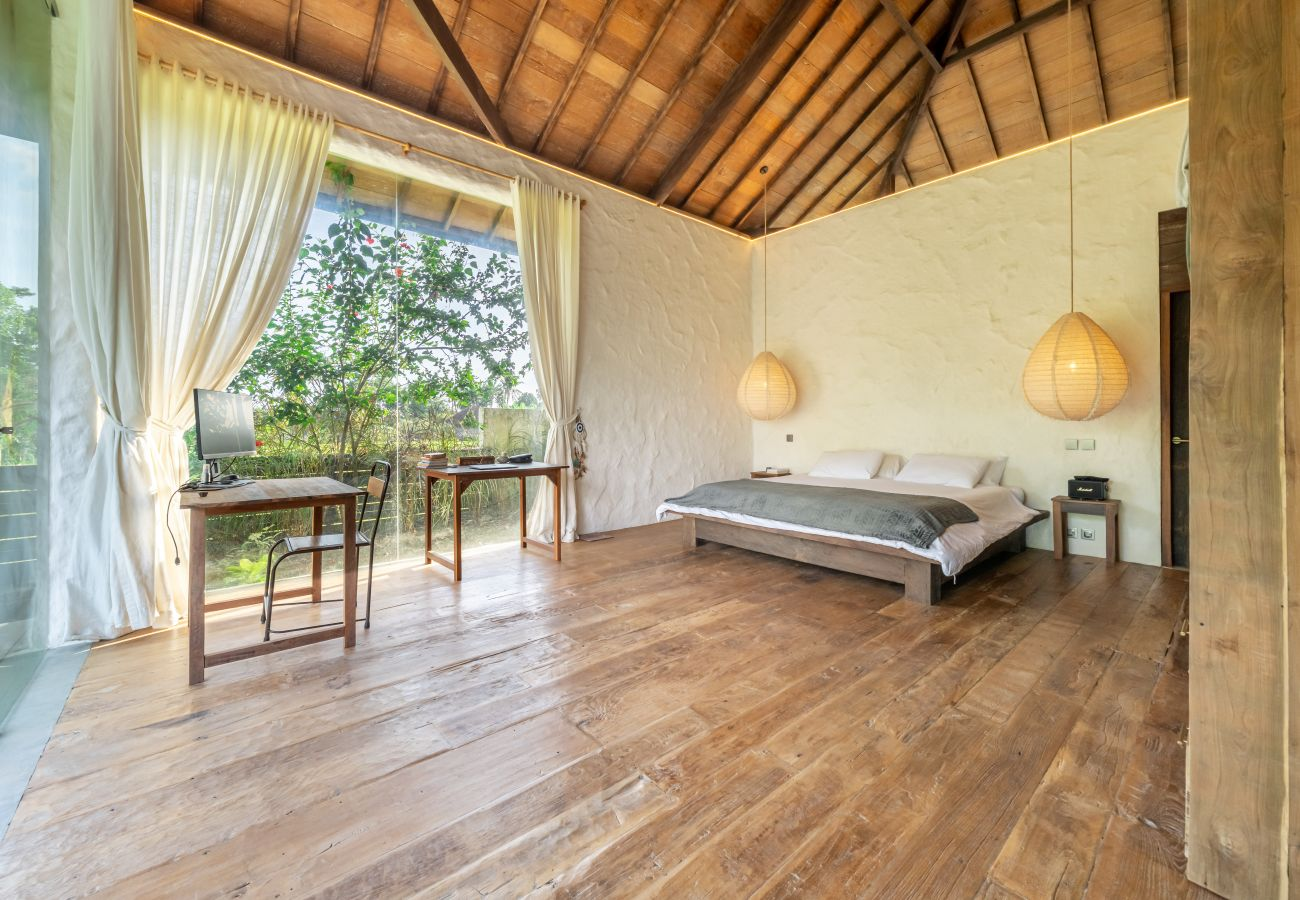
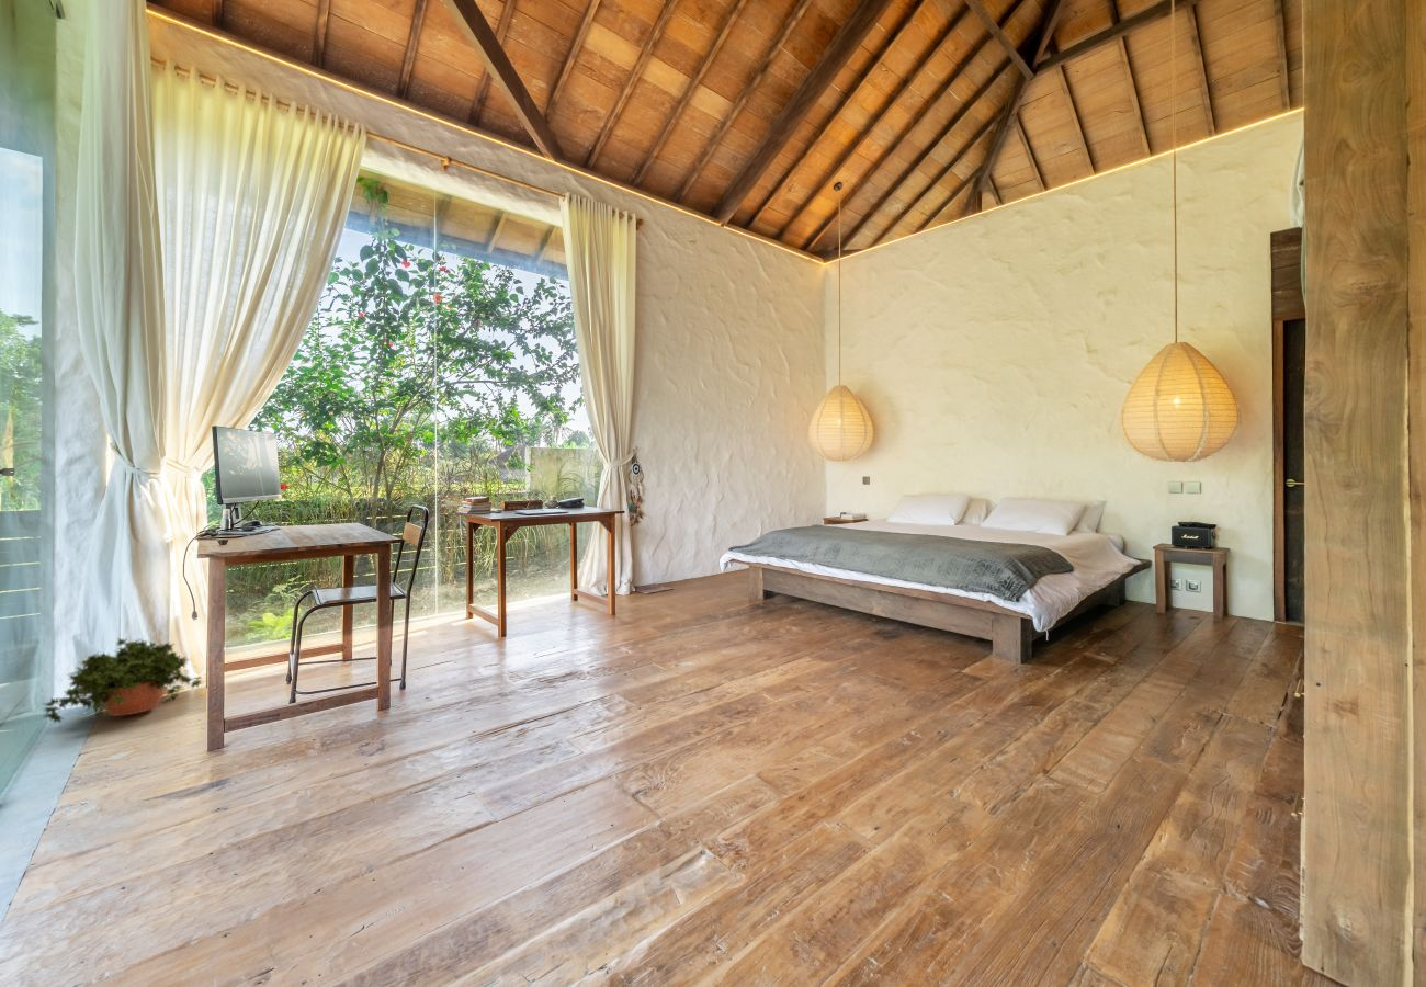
+ potted plant [41,636,205,724]
